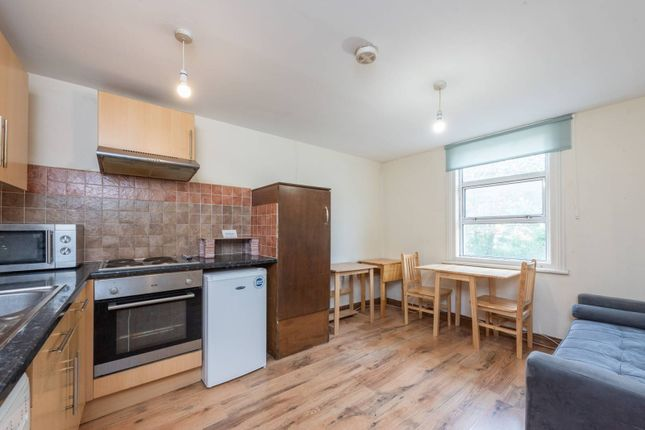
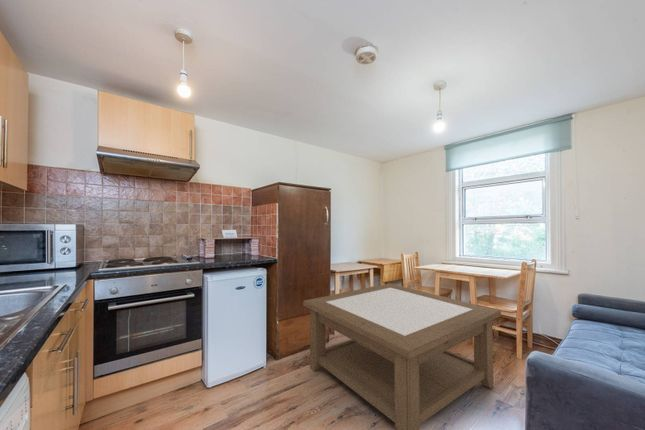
+ coffee table [302,282,502,430]
